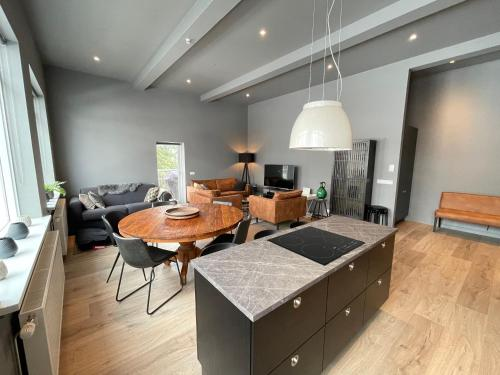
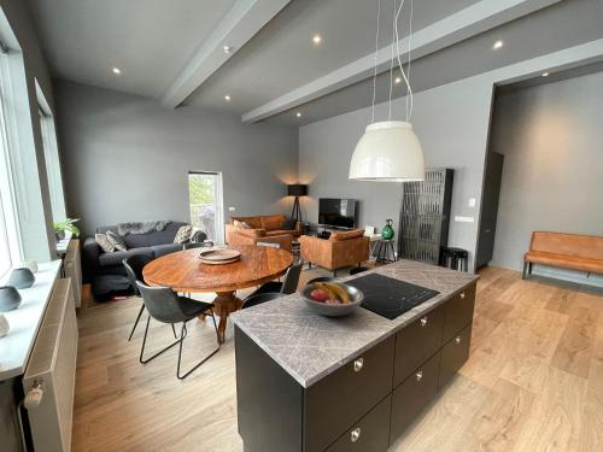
+ fruit bowl [299,281,365,317]
